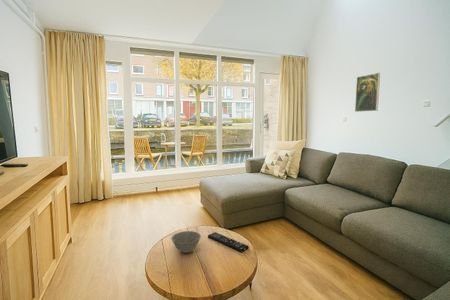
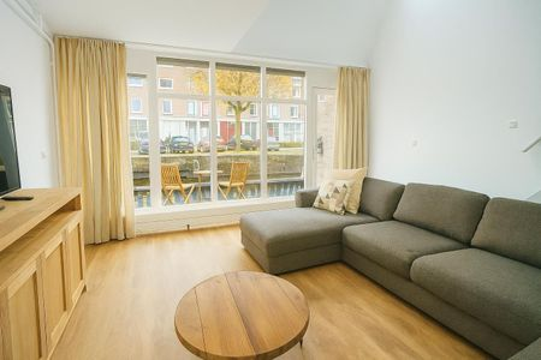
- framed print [354,72,381,113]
- bowl [171,230,202,254]
- remote control [207,231,250,253]
